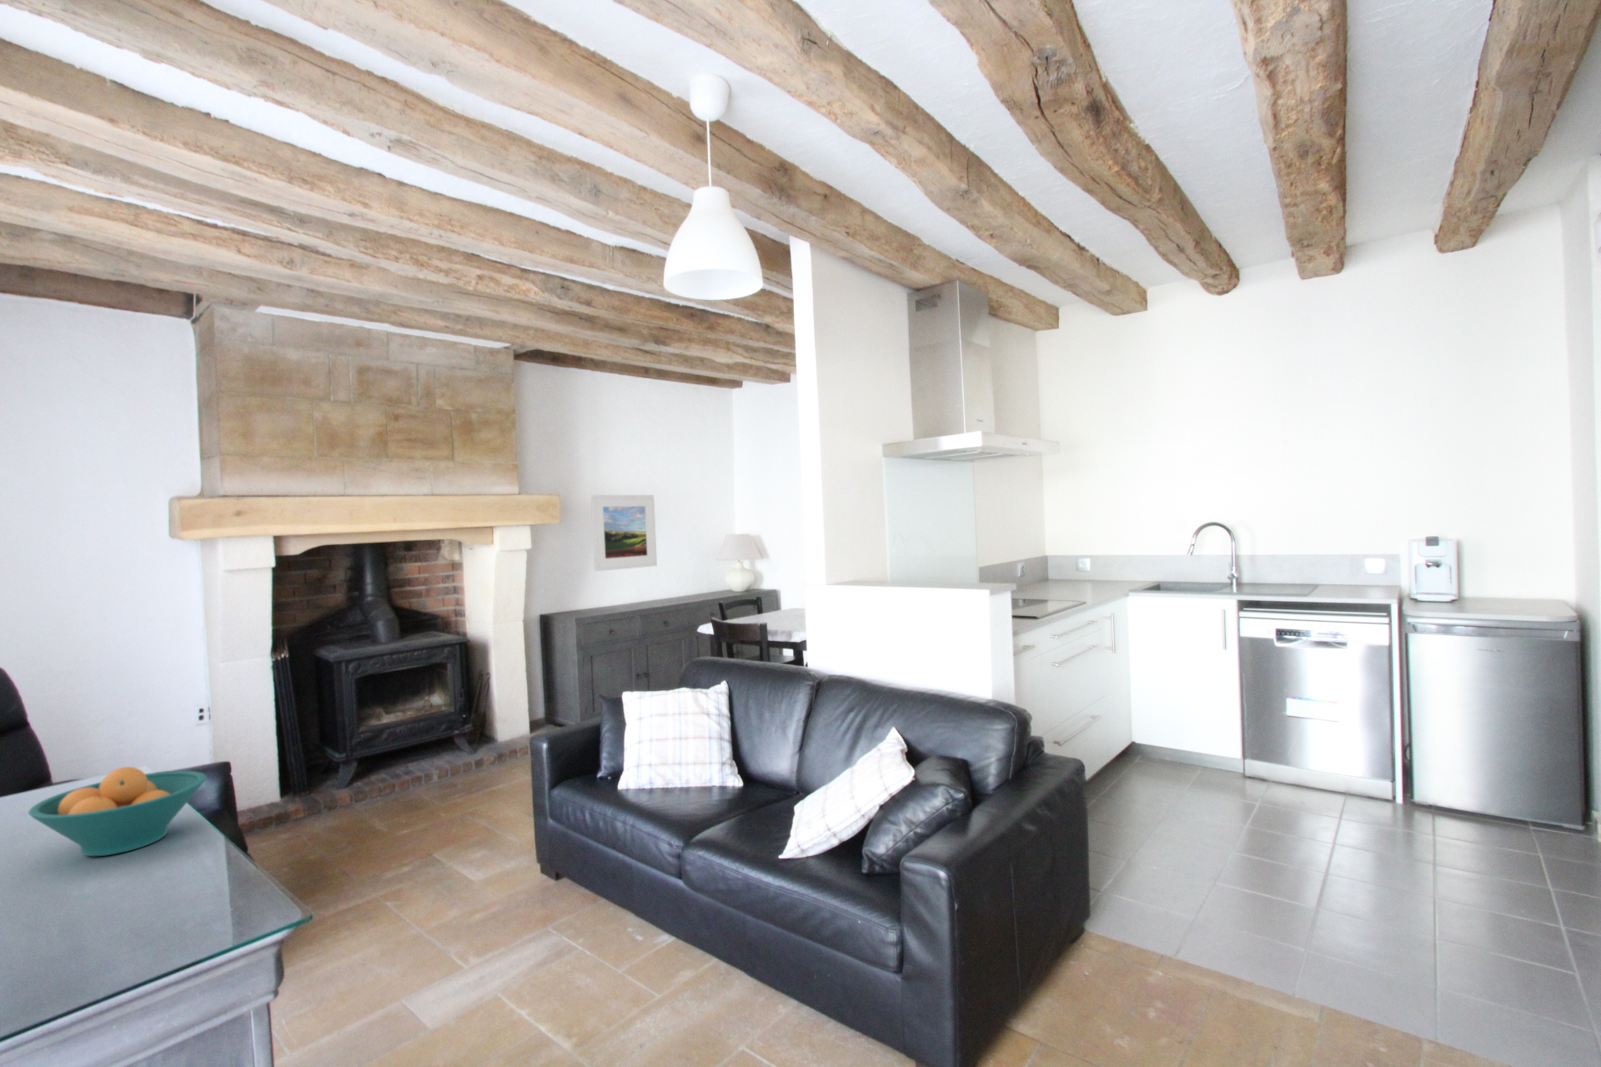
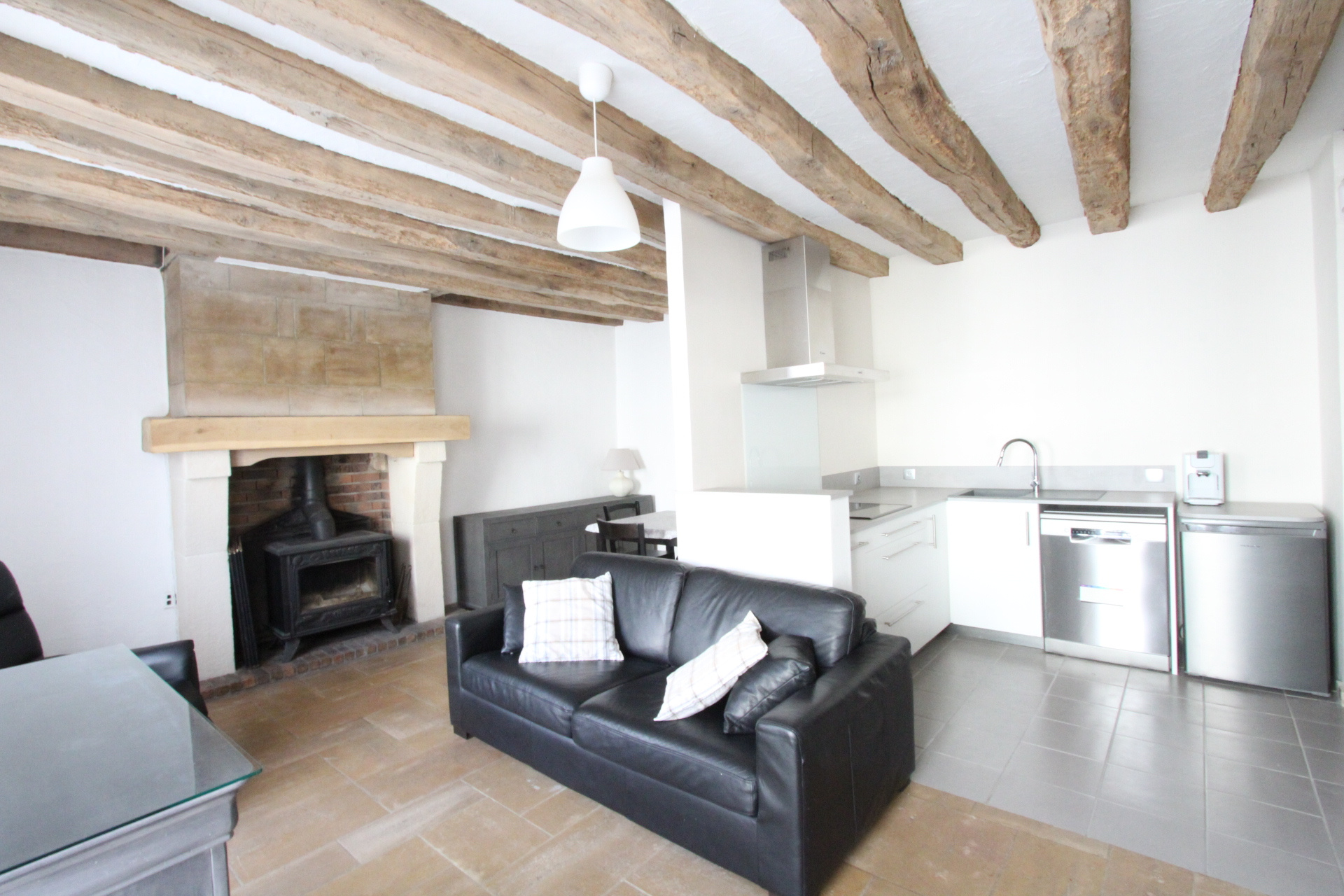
- fruit bowl [27,766,207,857]
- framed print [591,494,658,572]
